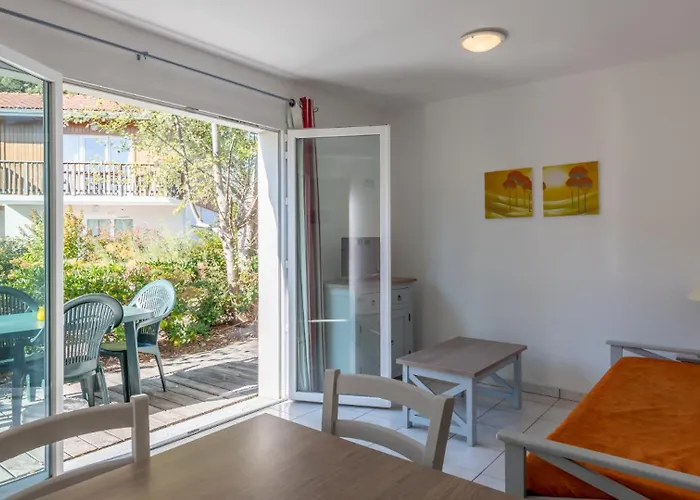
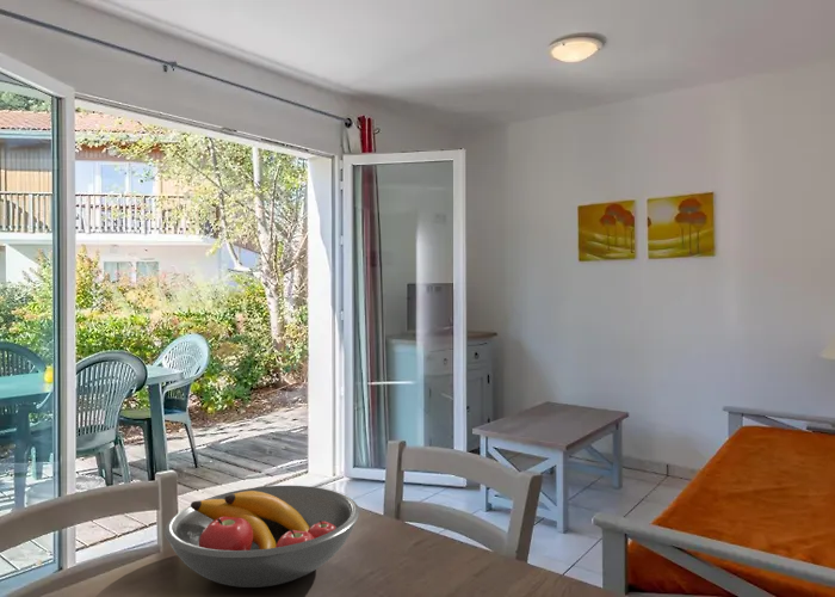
+ fruit bowl [163,485,361,589]
